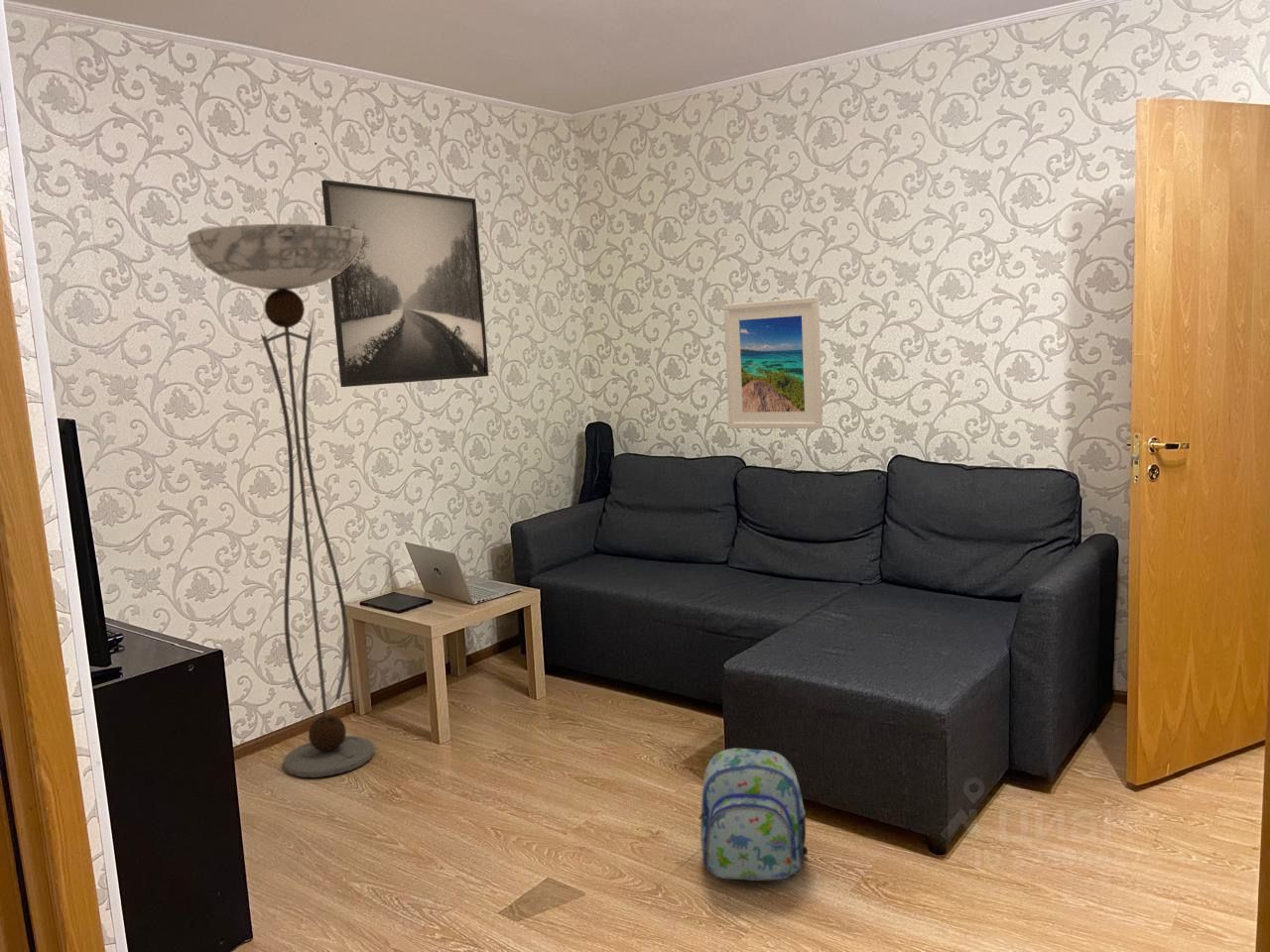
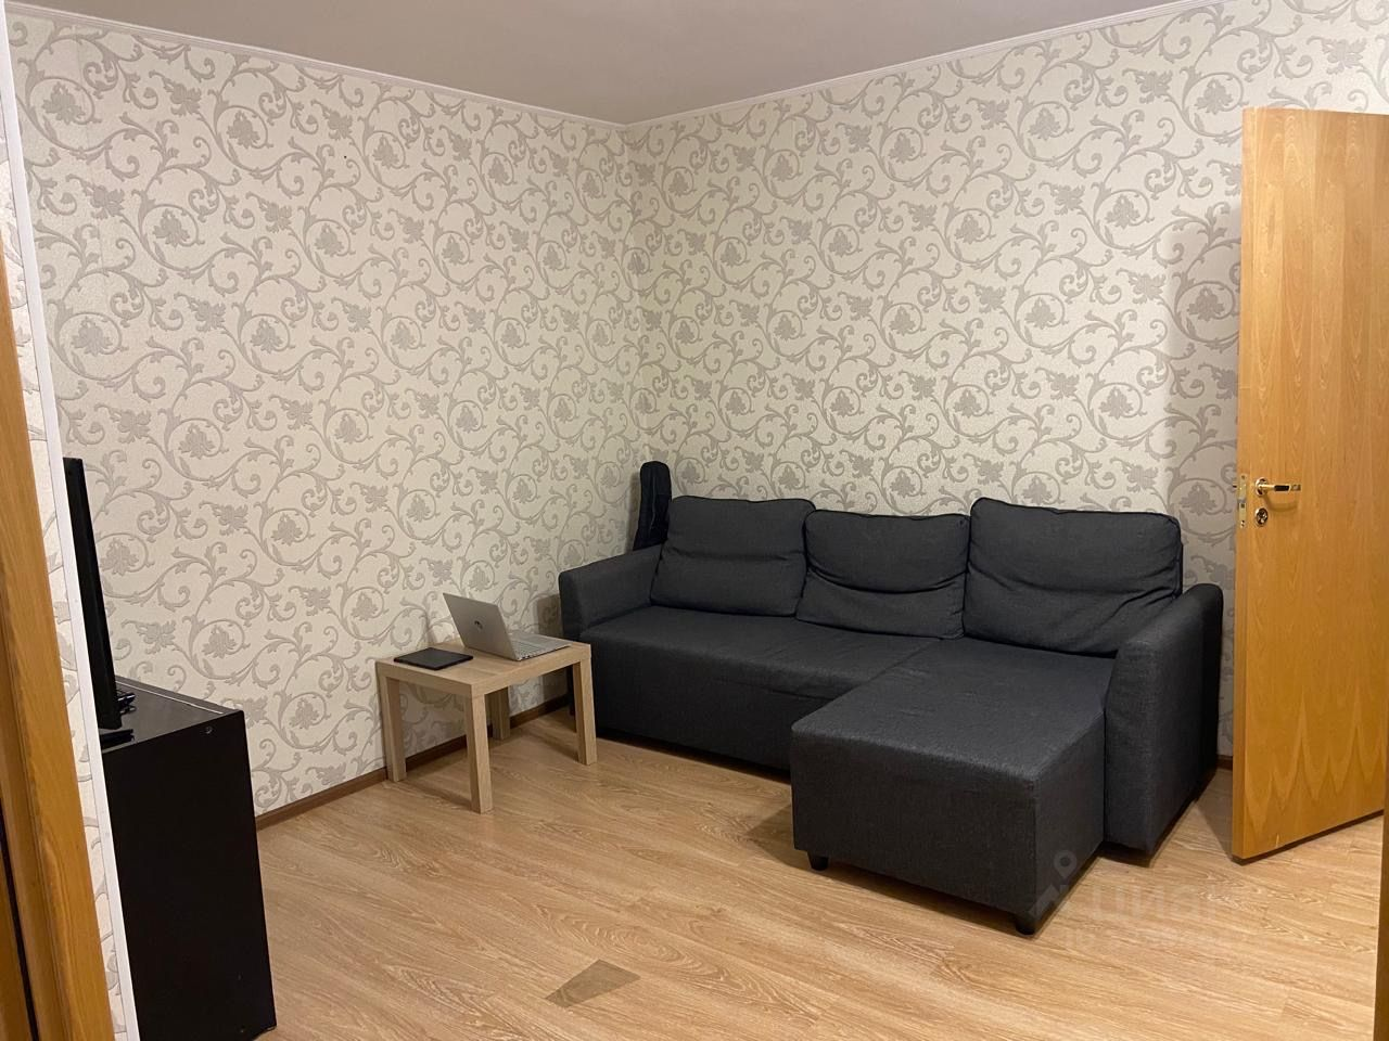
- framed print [723,296,824,429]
- floor lamp [187,223,376,778]
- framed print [320,179,490,388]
- backpack [698,747,809,882]
